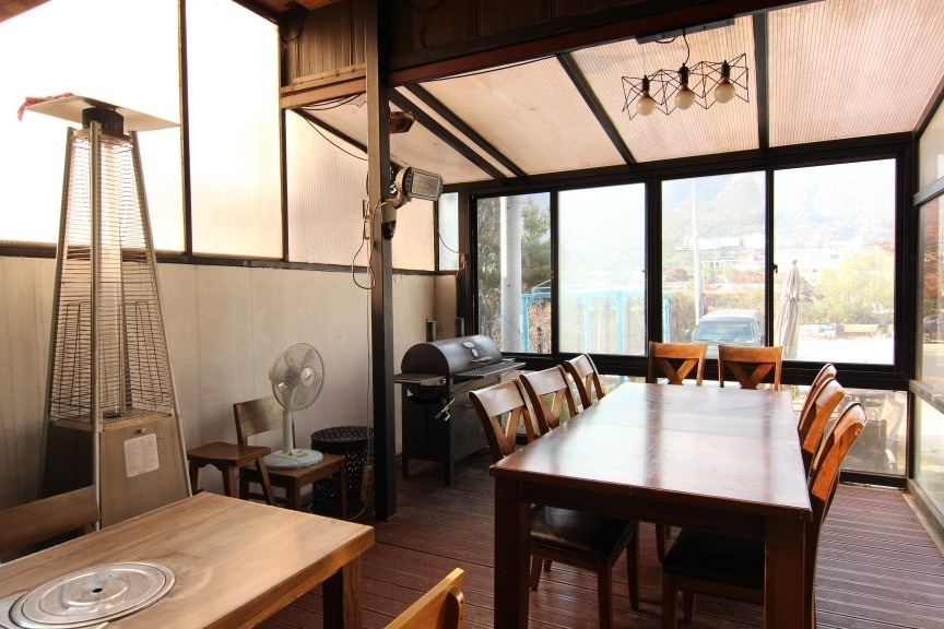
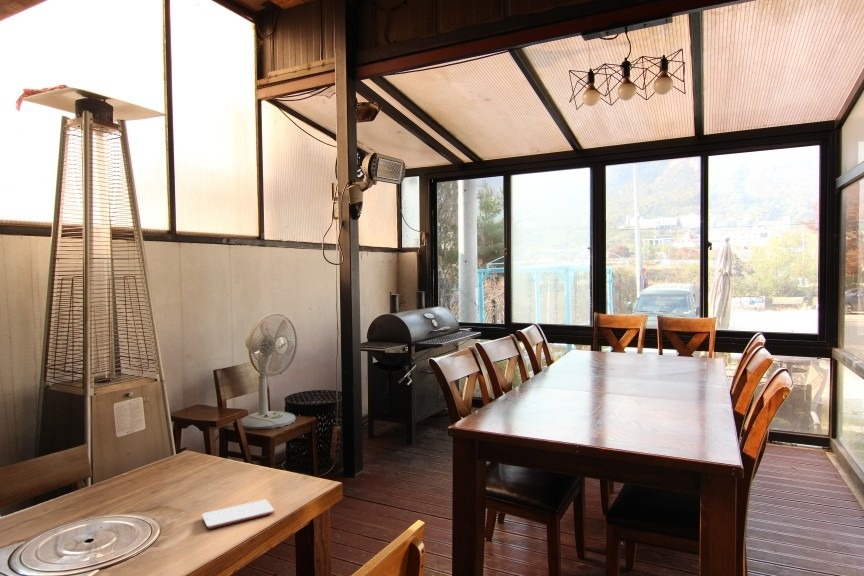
+ smartphone [201,499,275,530]
